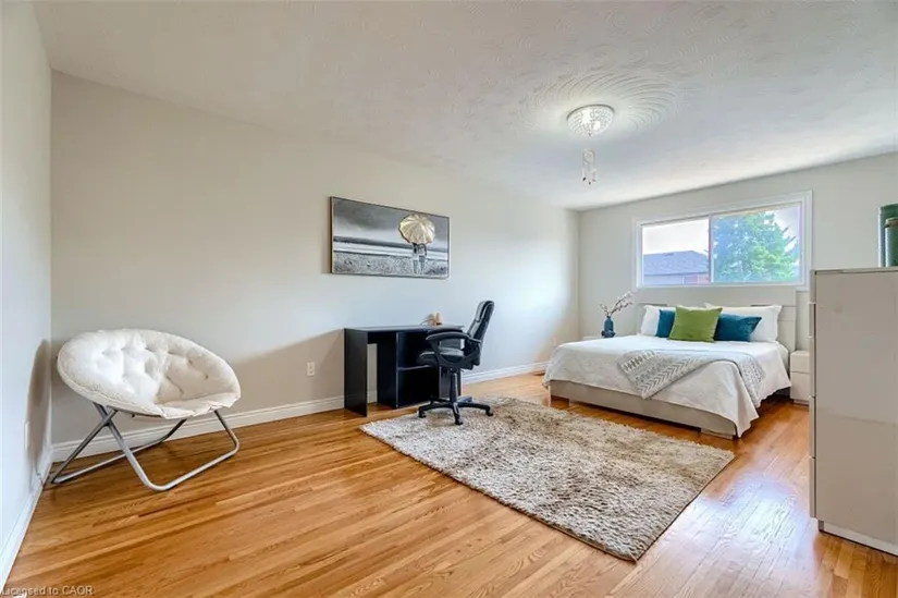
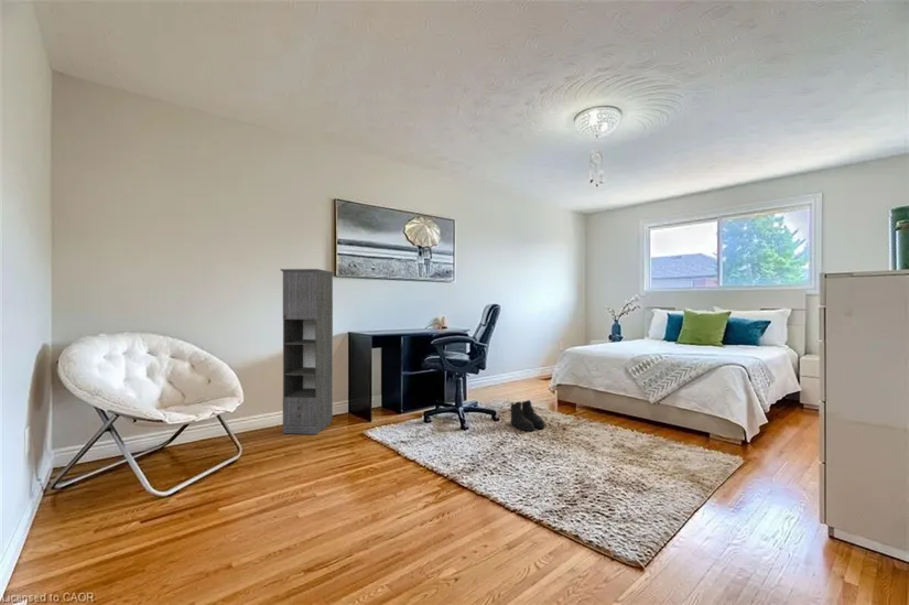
+ boots [509,399,547,432]
+ storage cabinet [279,268,336,435]
